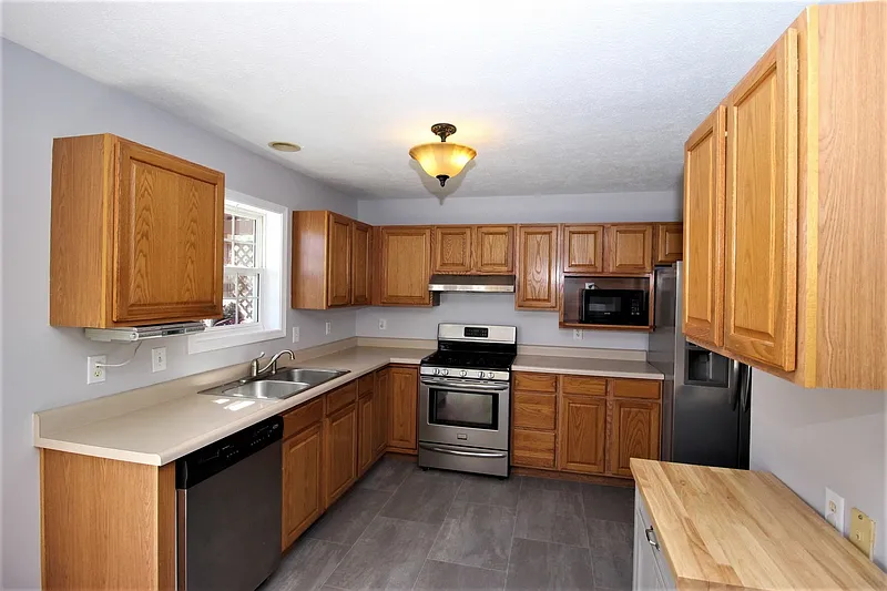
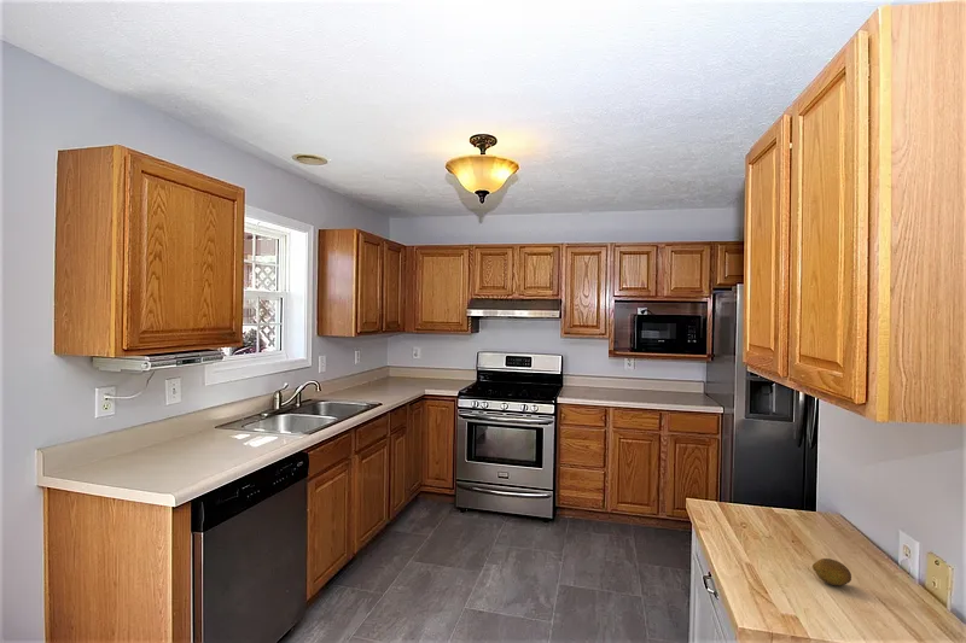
+ fruit [811,557,852,586]
